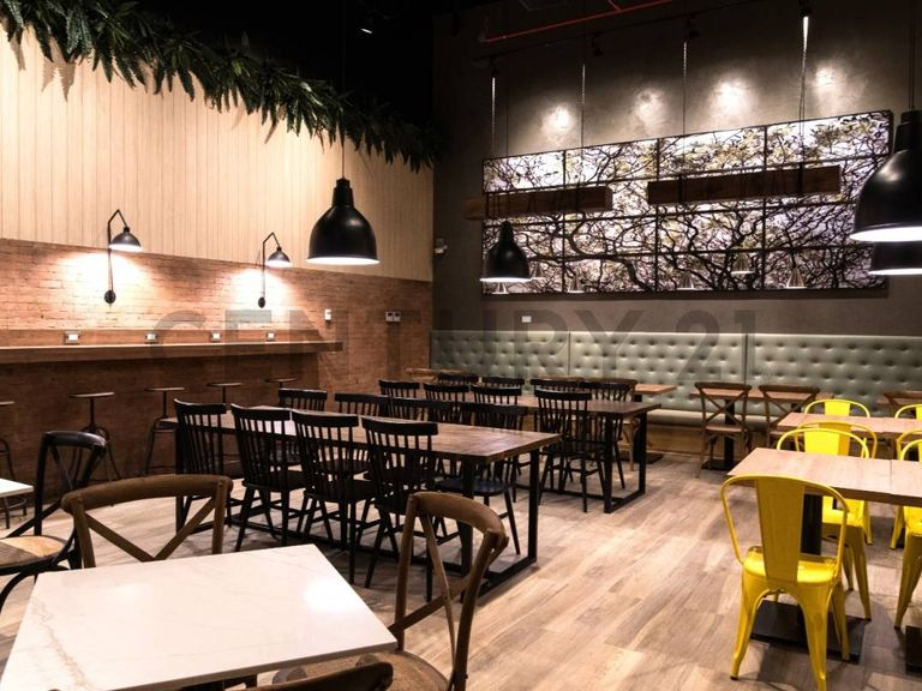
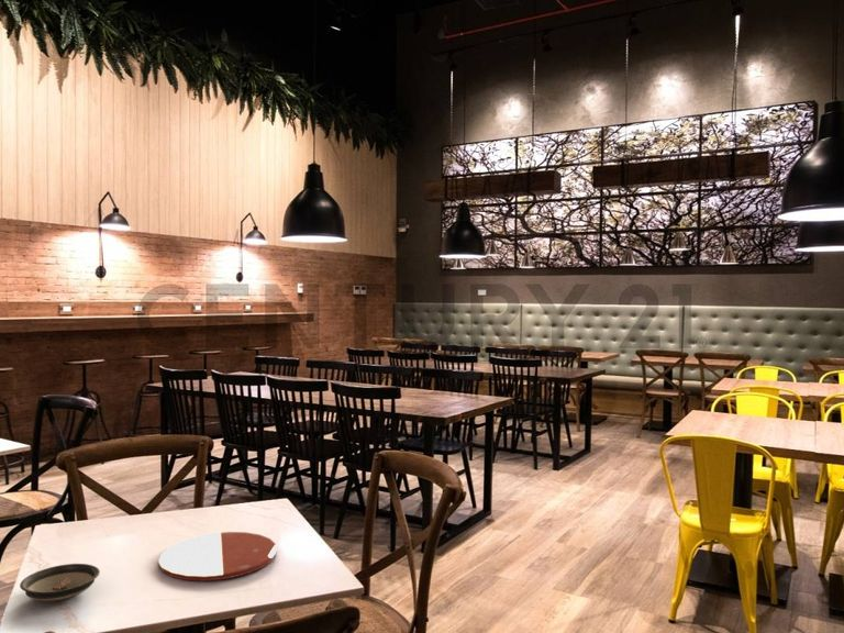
+ plate [157,531,277,581]
+ saucer [19,563,101,602]
